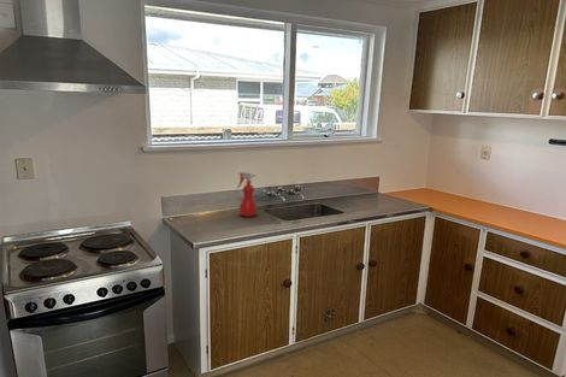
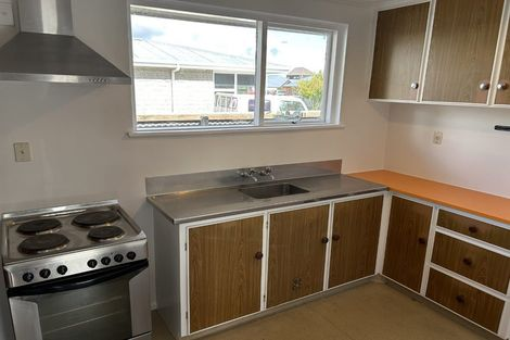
- spray bottle [236,171,258,218]
